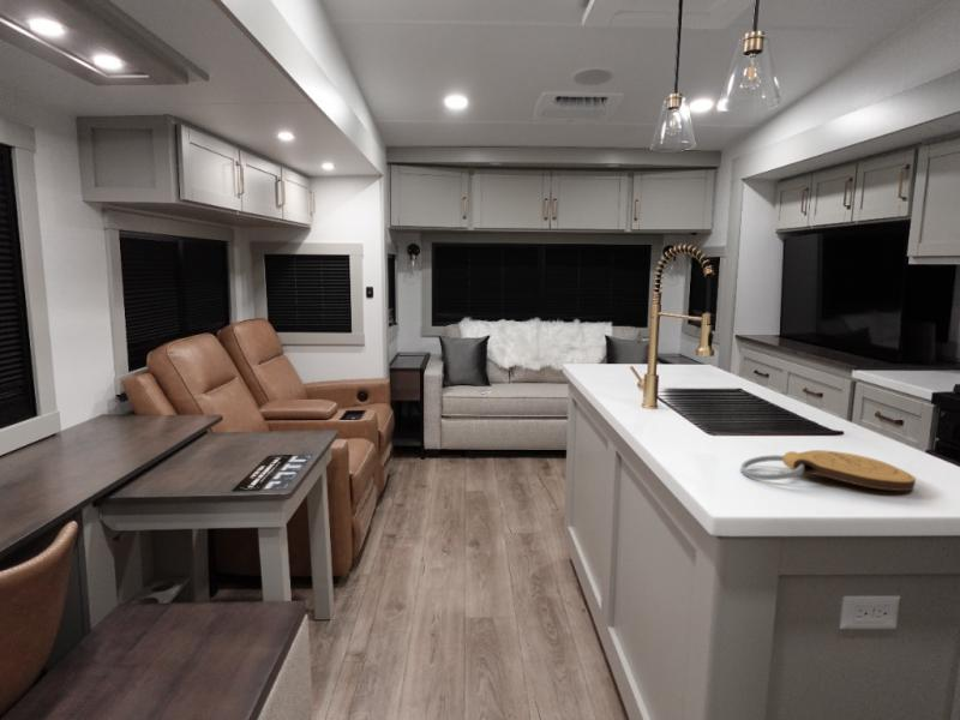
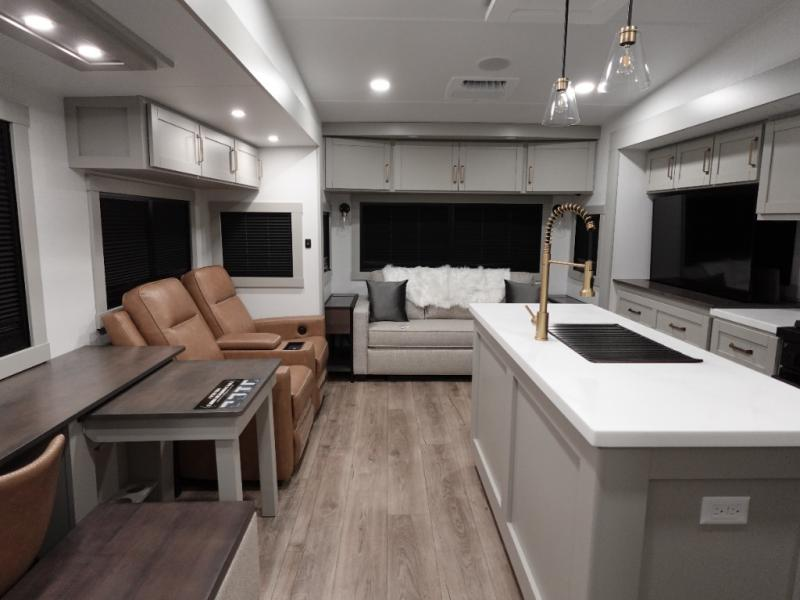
- key chain [740,449,917,492]
